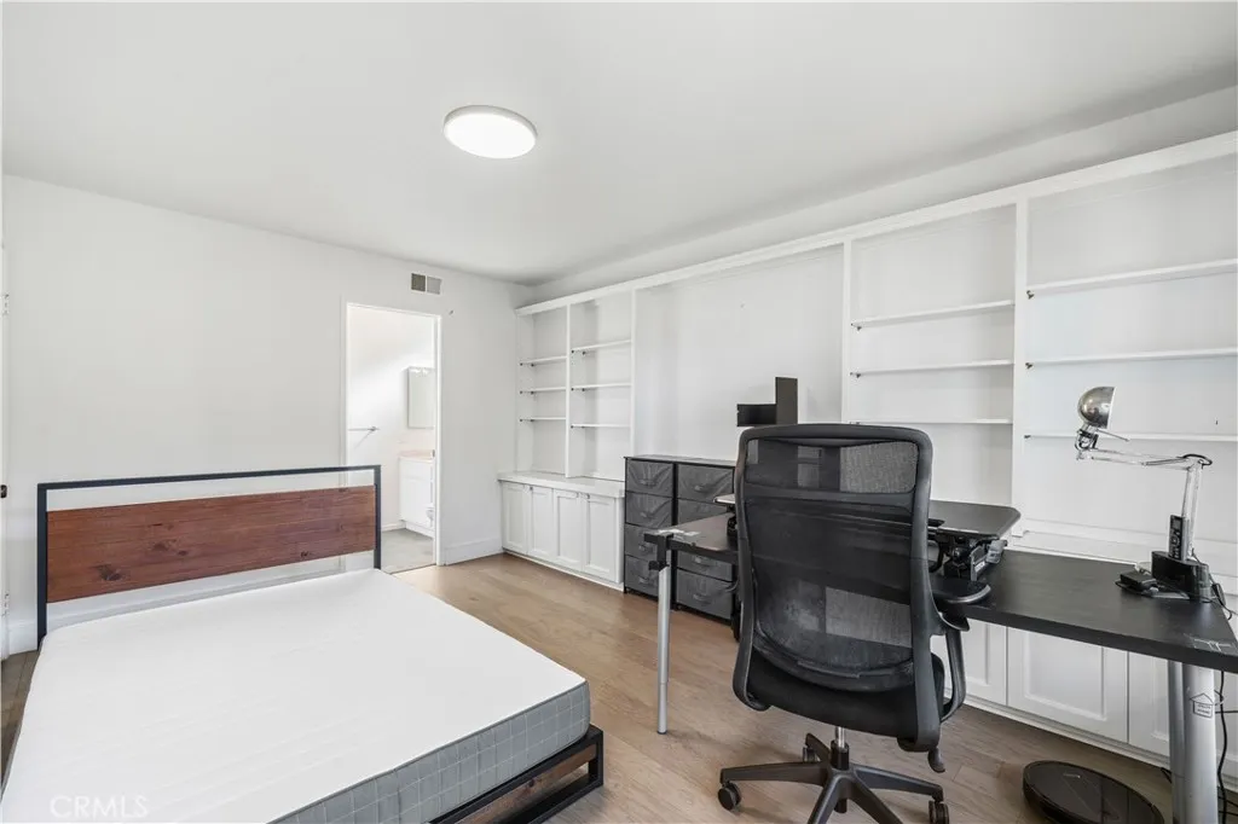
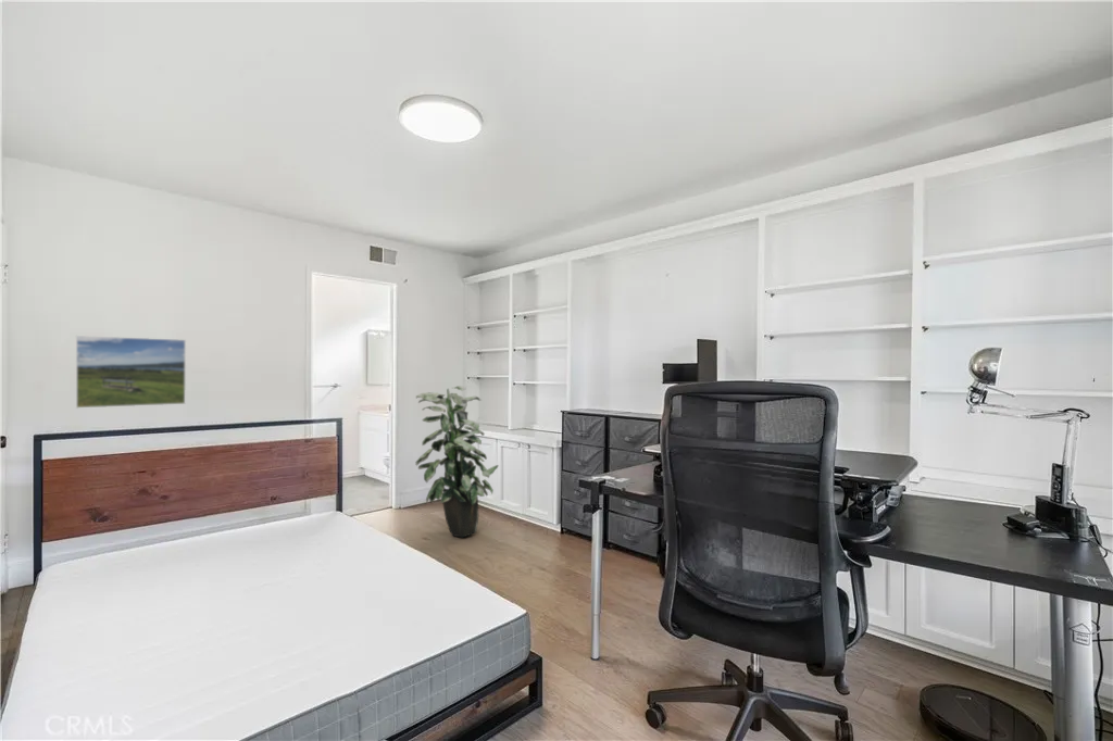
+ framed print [75,335,187,410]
+ indoor plant [414,385,500,538]
